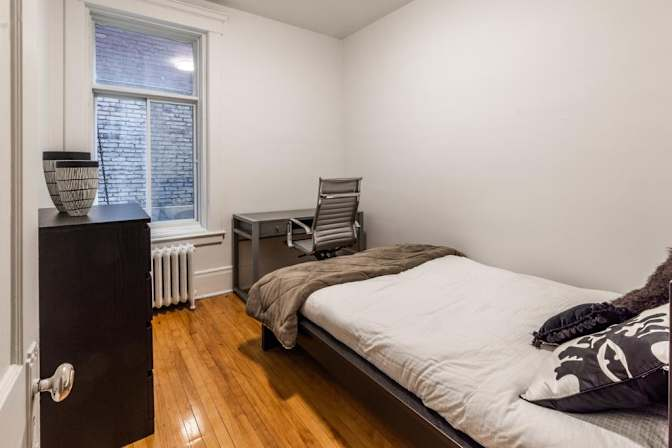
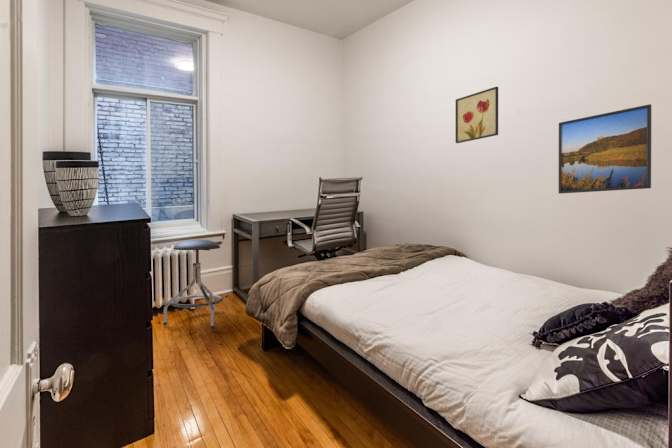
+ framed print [558,103,652,195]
+ wall art [455,86,499,144]
+ stool [162,238,224,330]
